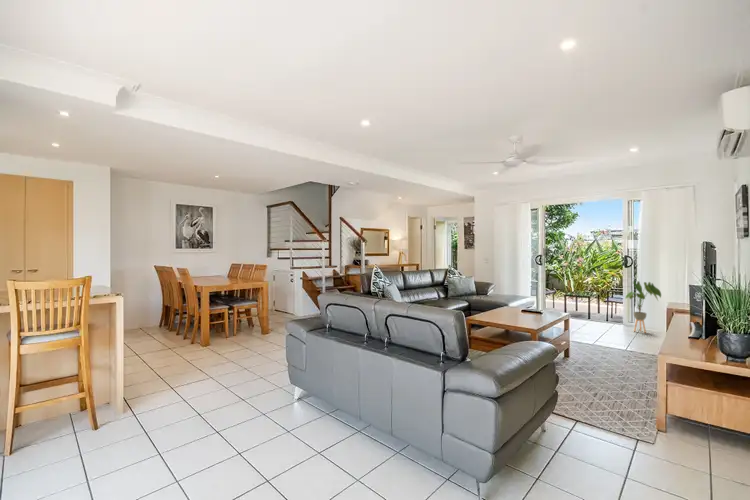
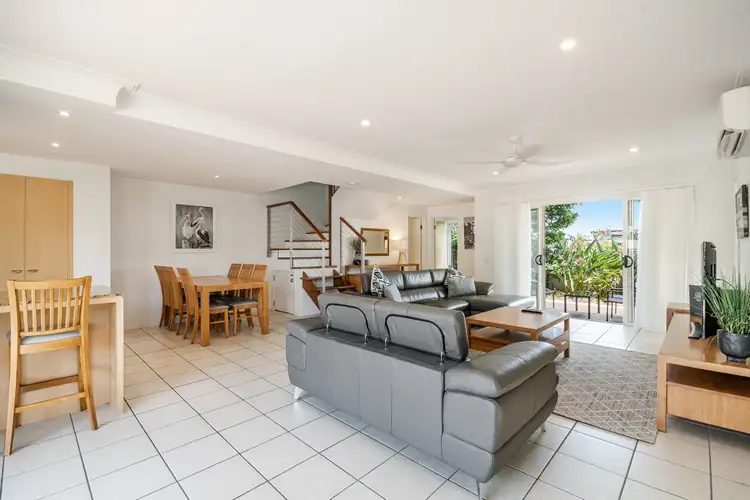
- house plant [624,280,662,334]
